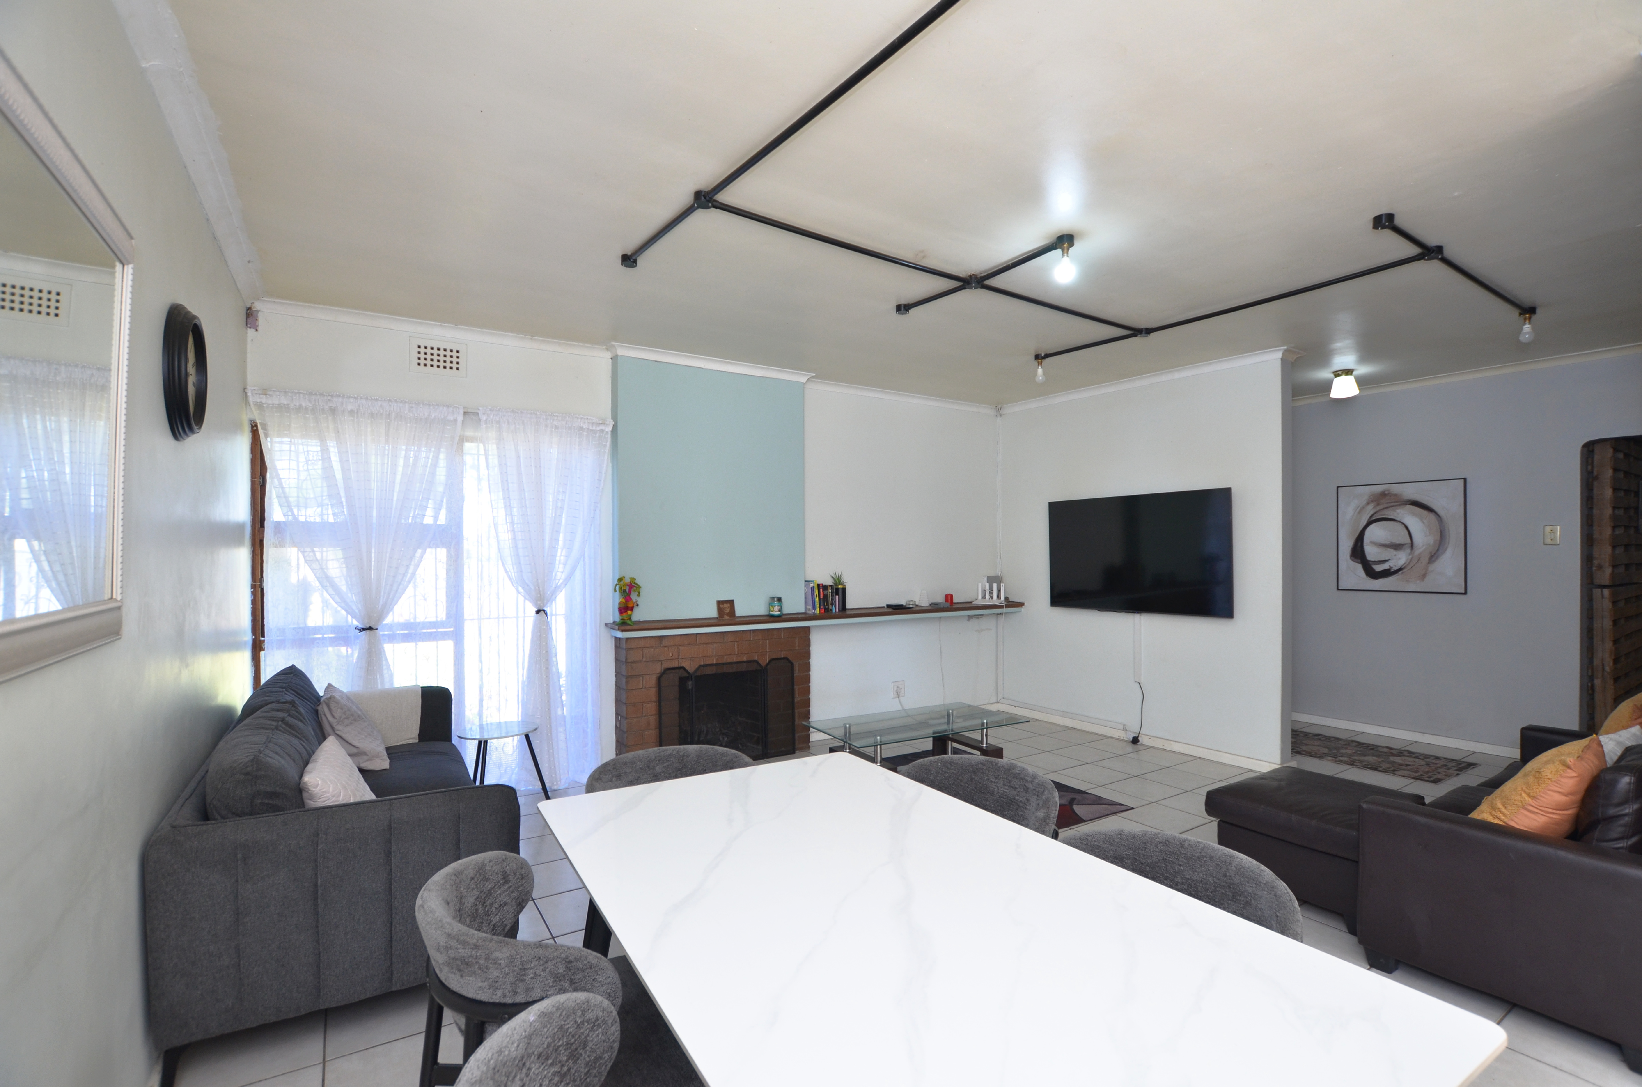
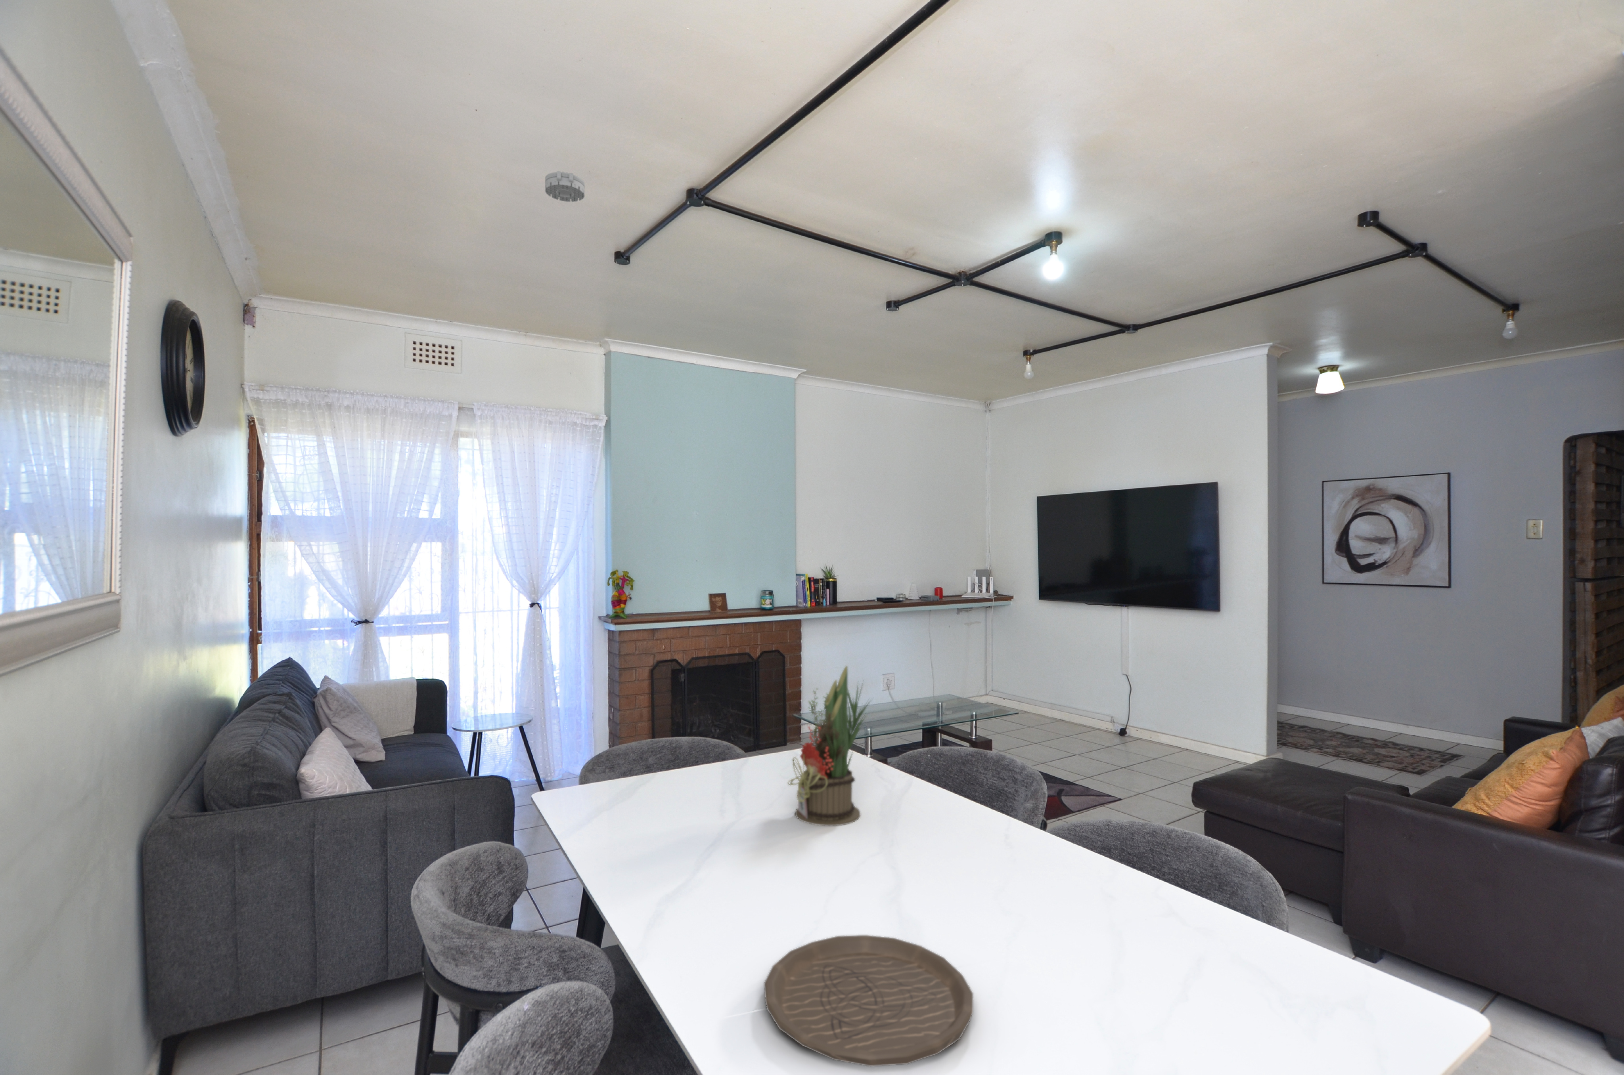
+ smoke detector [545,170,586,203]
+ plate [763,935,973,1067]
+ flower arrangement [787,665,874,827]
